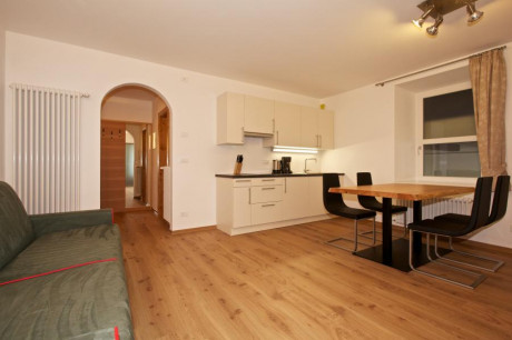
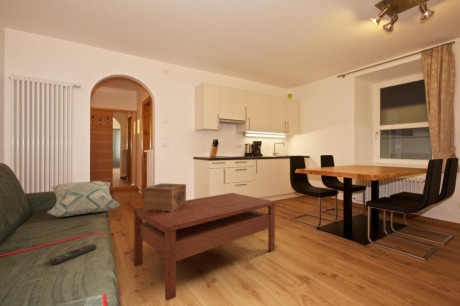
+ decorative box [143,182,187,212]
+ decorative pillow [46,180,121,218]
+ coffee table [132,192,276,302]
+ remote control [48,243,97,265]
